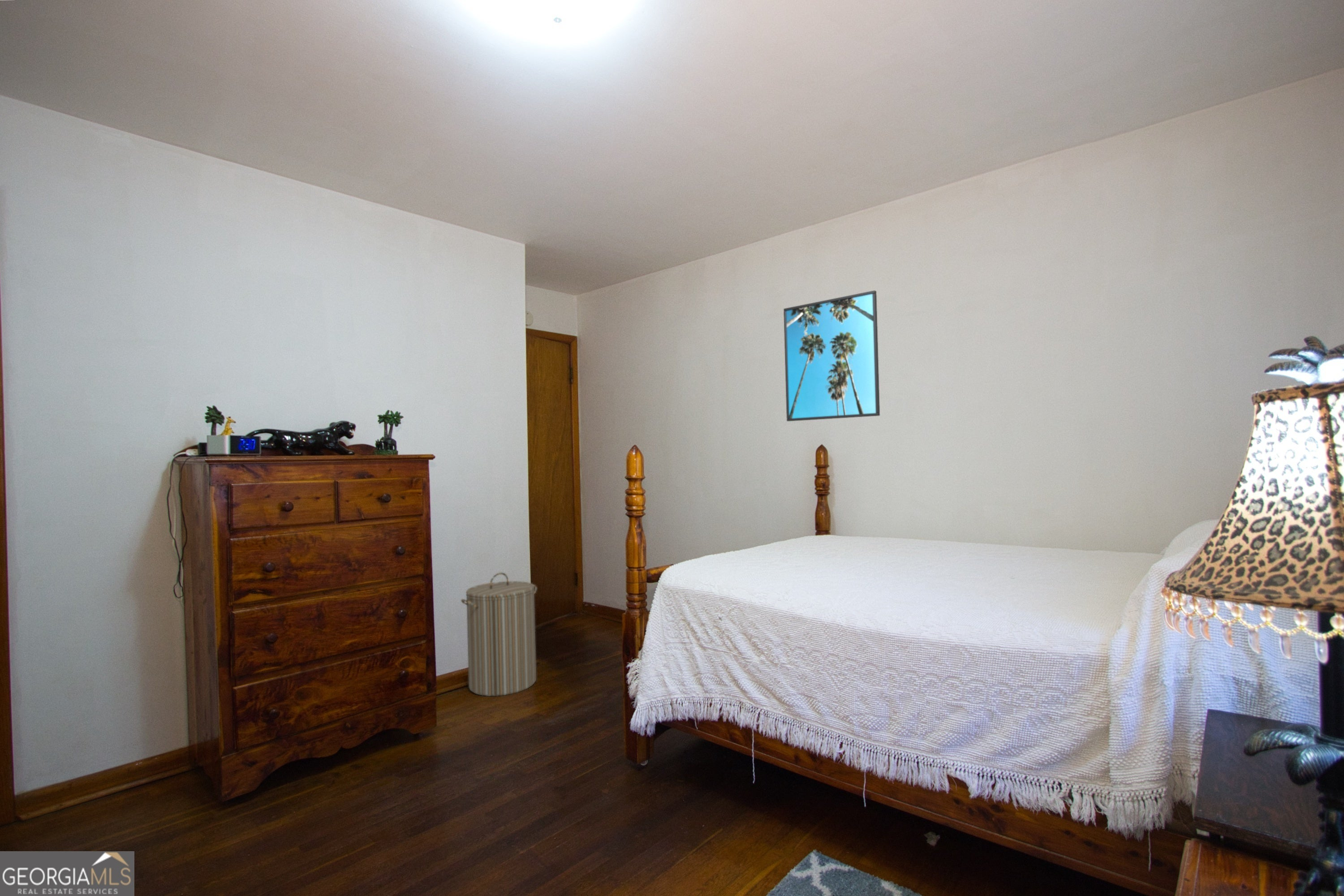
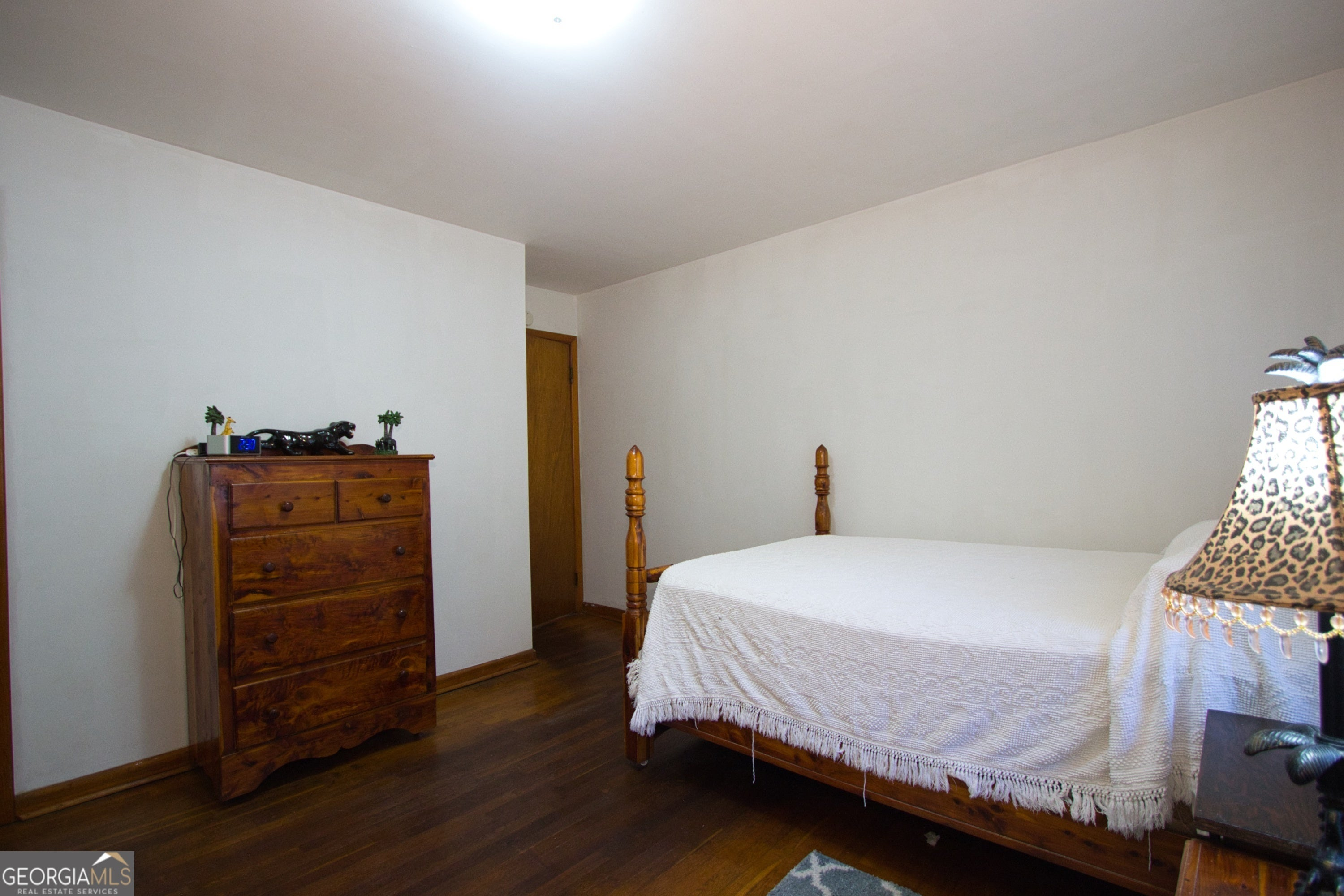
- laundry hamper [461,572,537,697]
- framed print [783,290,880,422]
